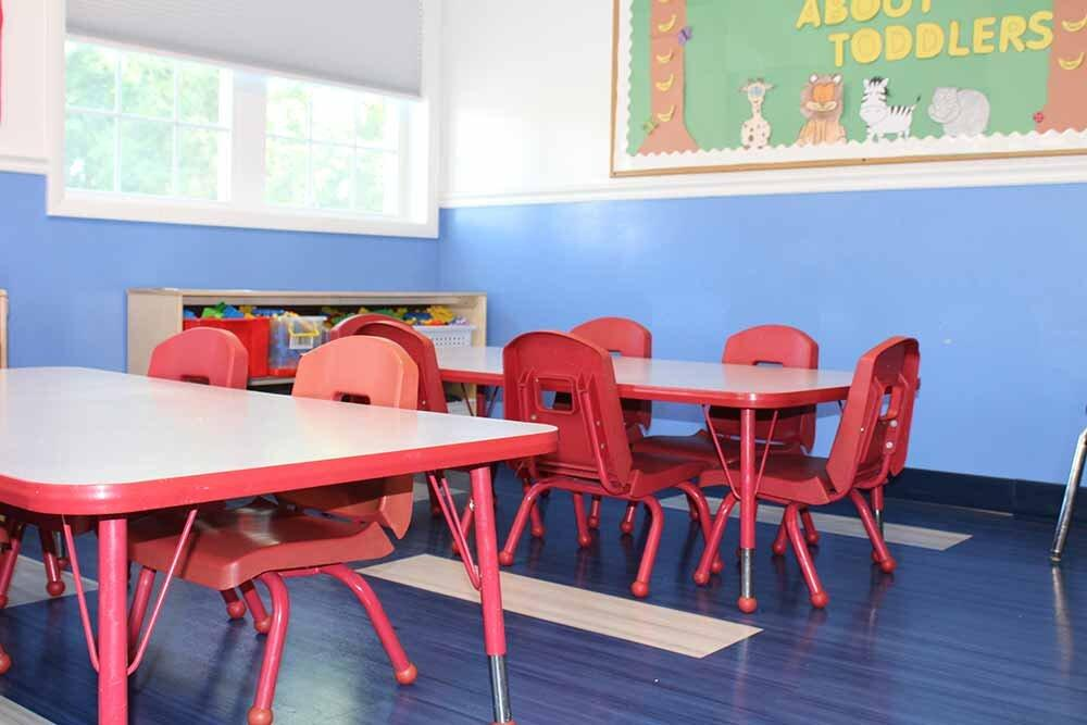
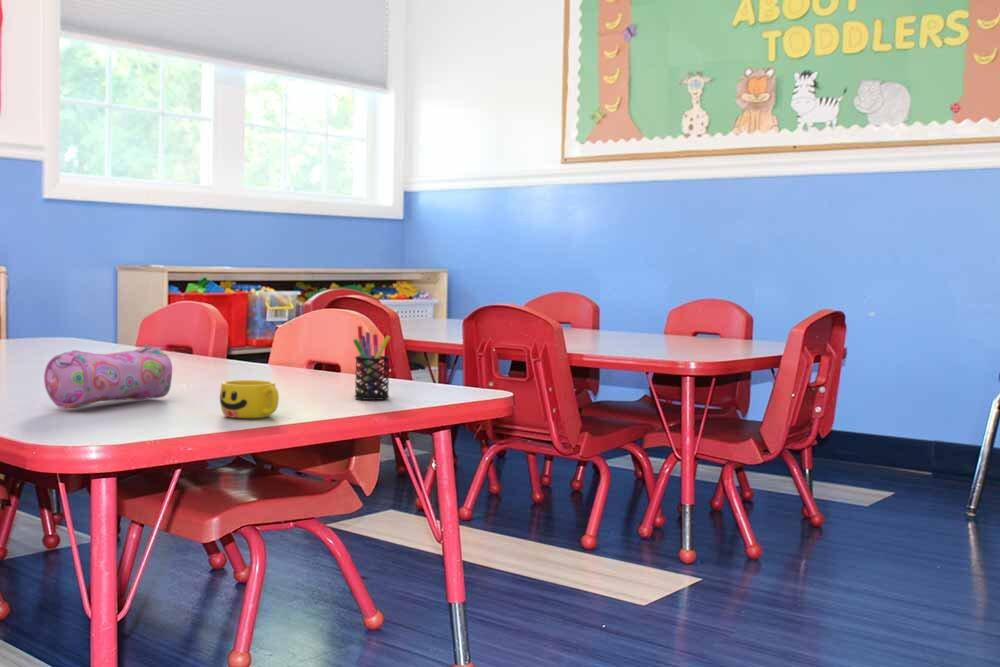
+ pencil case [43,343,173,409]
+ cup [219,379,280,419]
+ pen holder [352,325,391,401]
